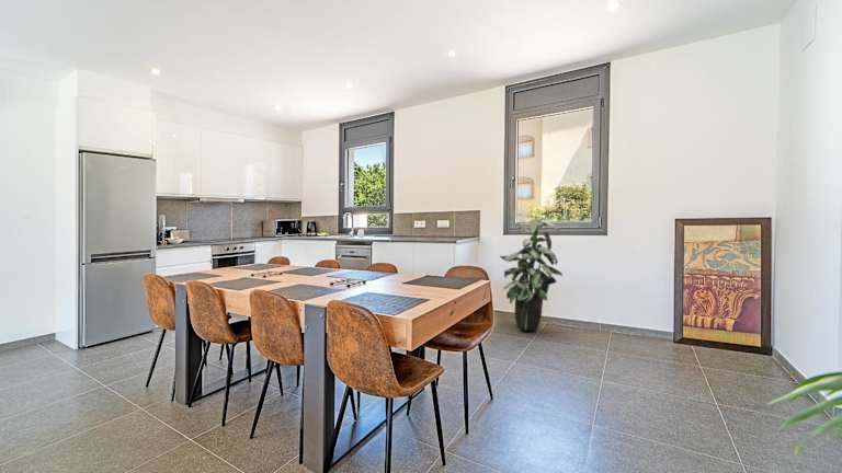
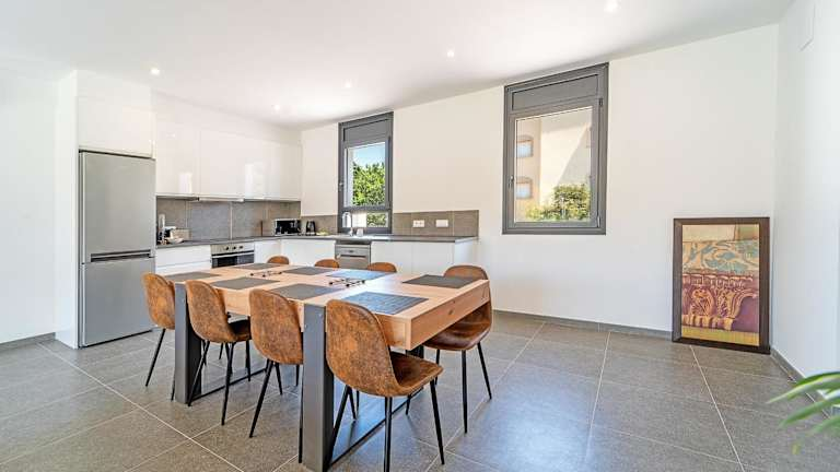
- indoor plant [499,211,564,332]
